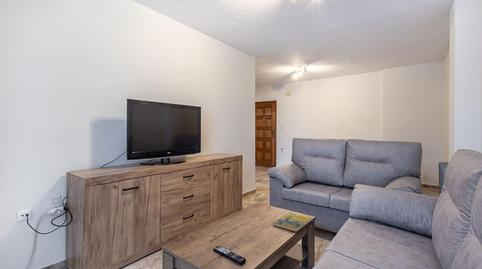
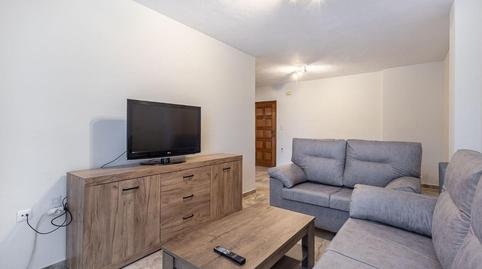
- booklet [272,211,314,233]
